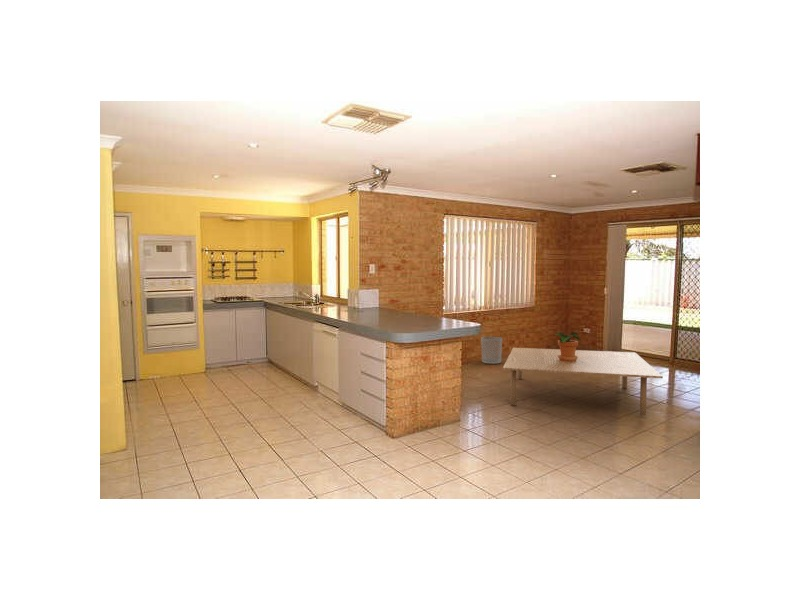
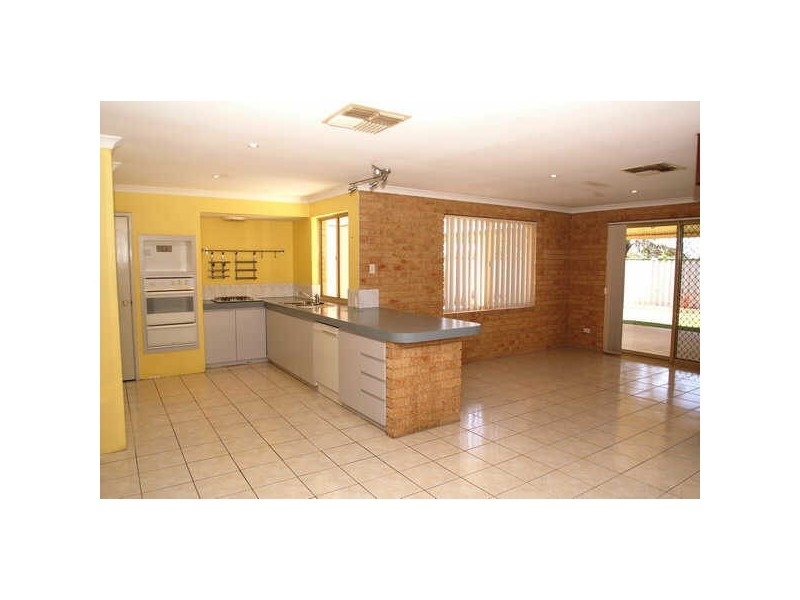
- potted plant [553,331,582,362]
- coffee table [502,347,664,417]
- waste bin [480,336,503,365]
